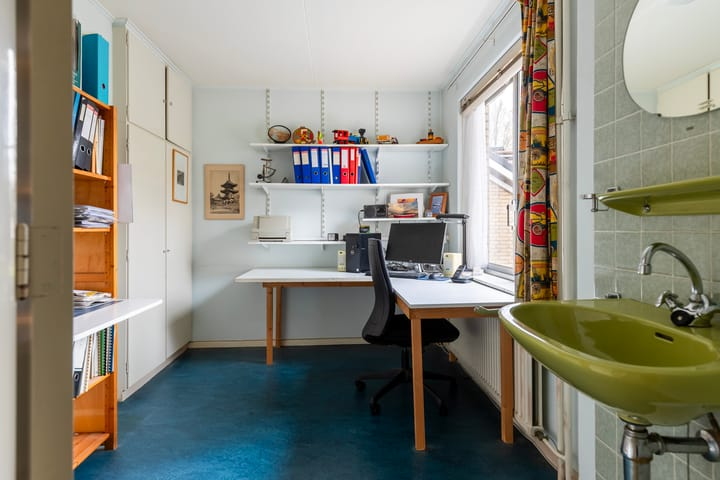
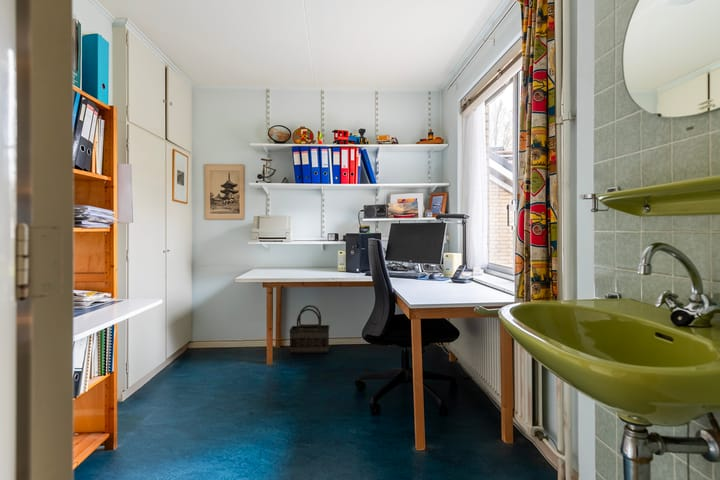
+ basket [288,304,330,355]
